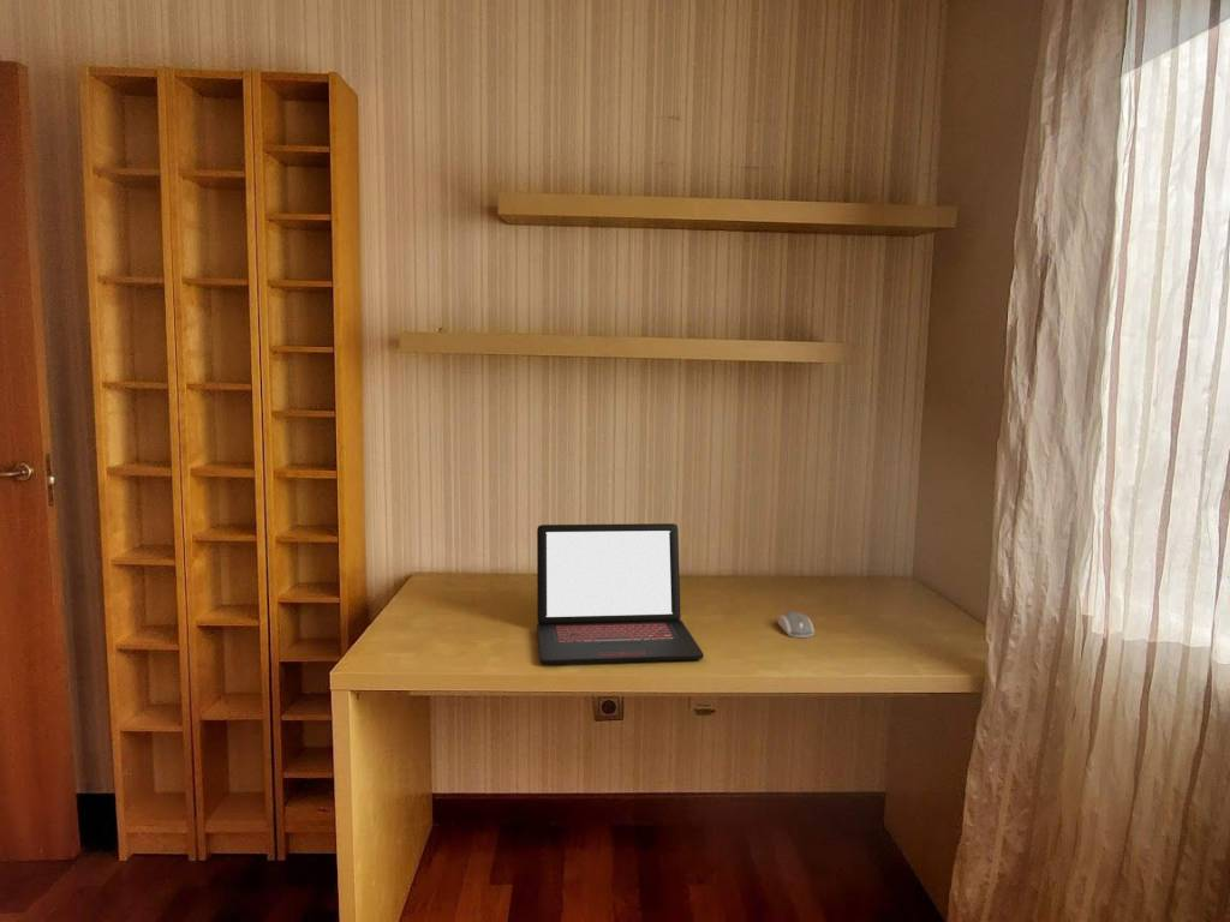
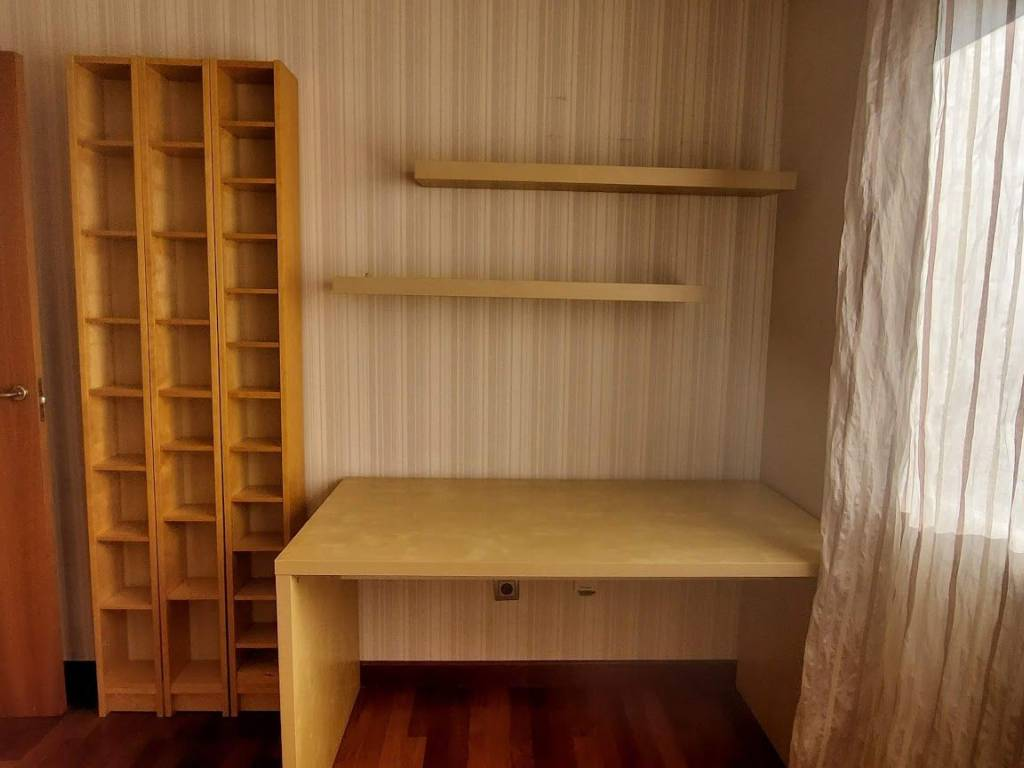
- computer mouse [777,610,816,639]
- laptop [536,522,704,665]
